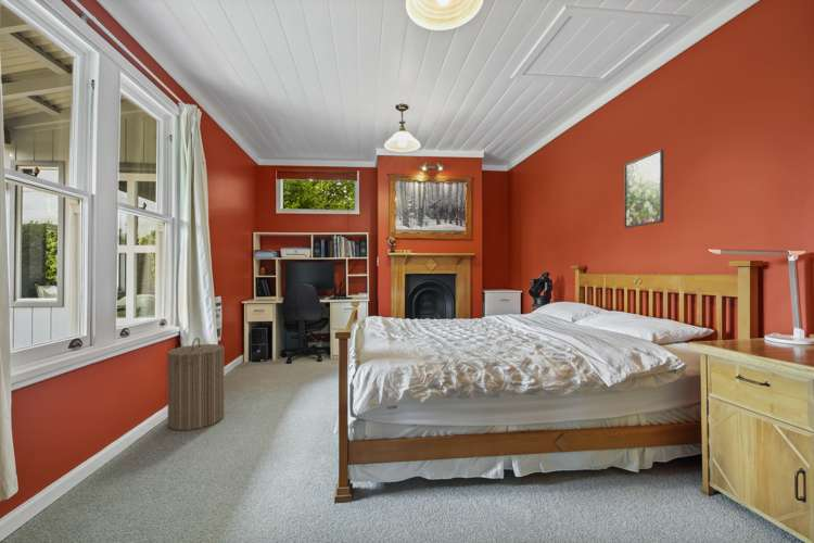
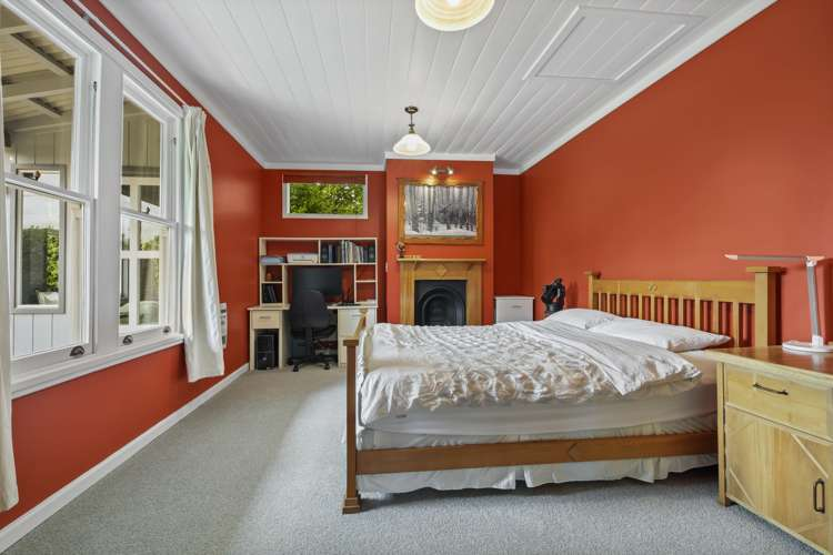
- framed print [623,149,665,229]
- laundry hamper [166,337,226,431]
